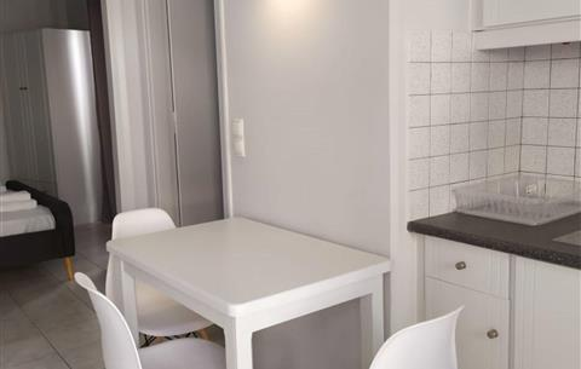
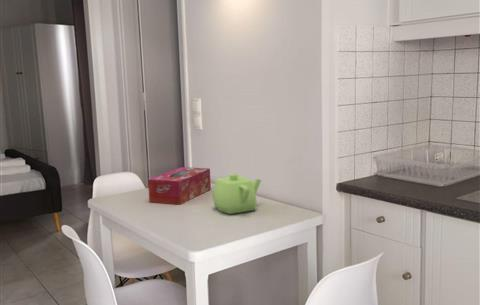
+ tissue box [147,166,212,206]
+ teapot [212,173,262,215]
